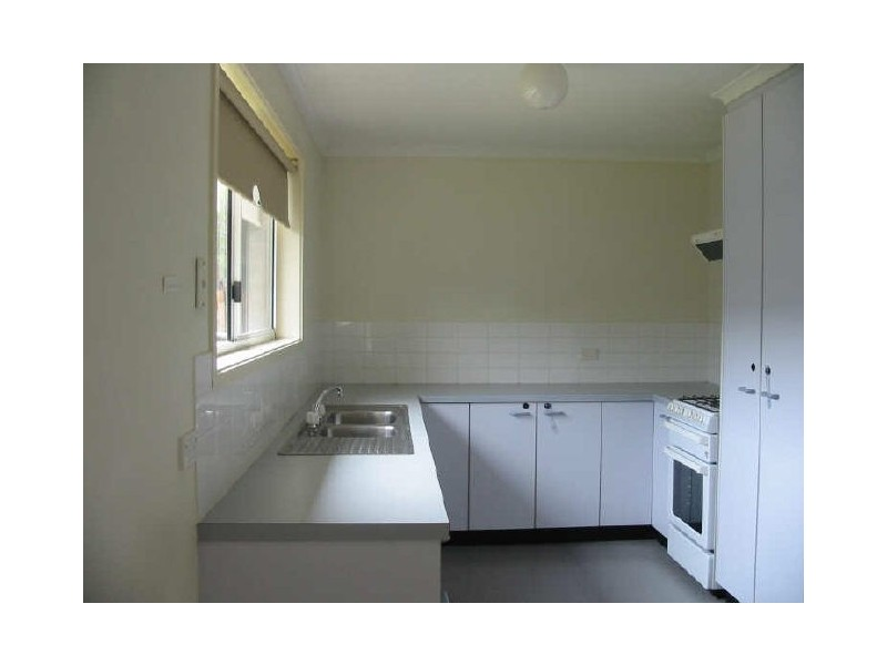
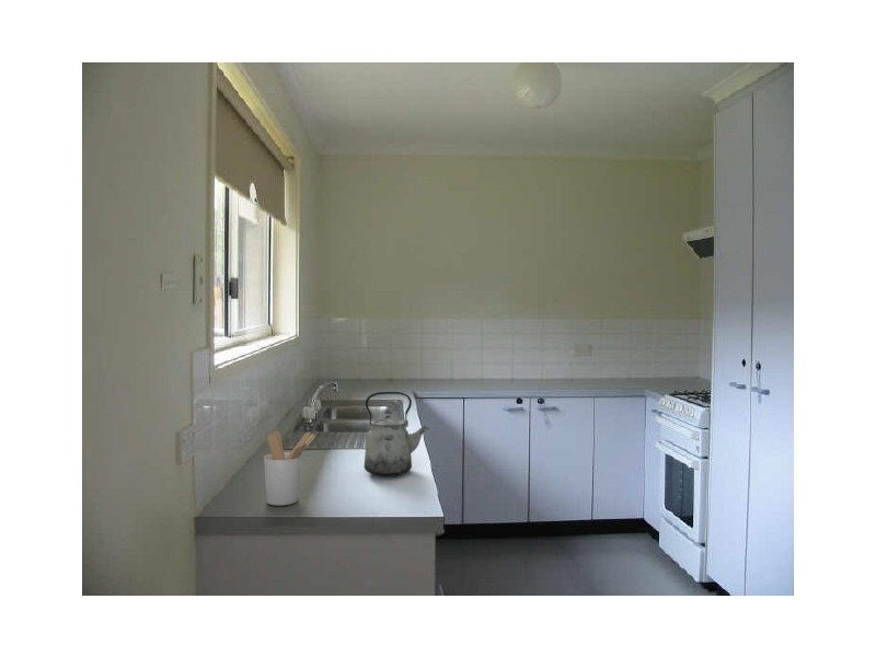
+ utensil holder [263,430,316,506]
+ kettle [362,391,430,477]
